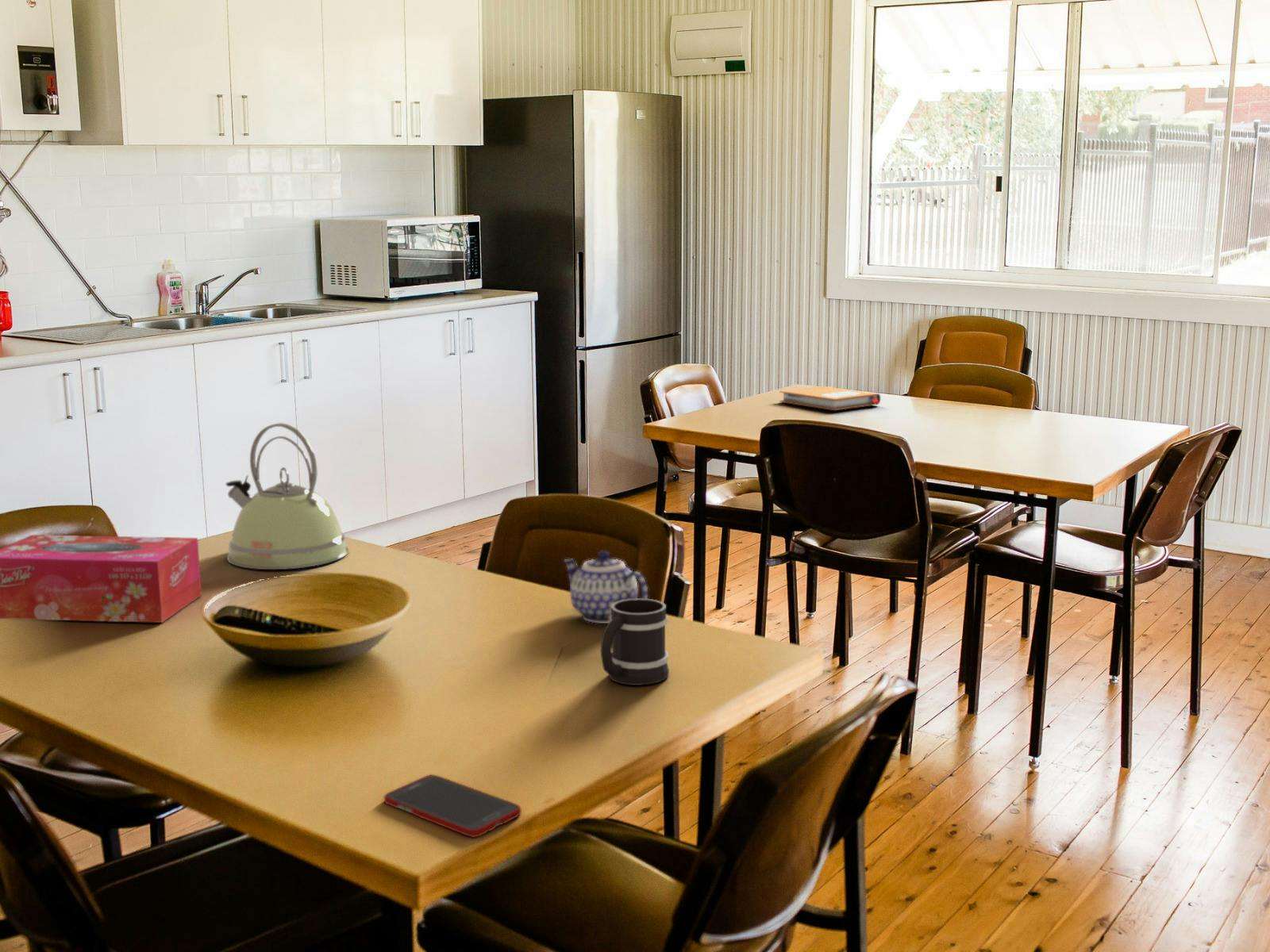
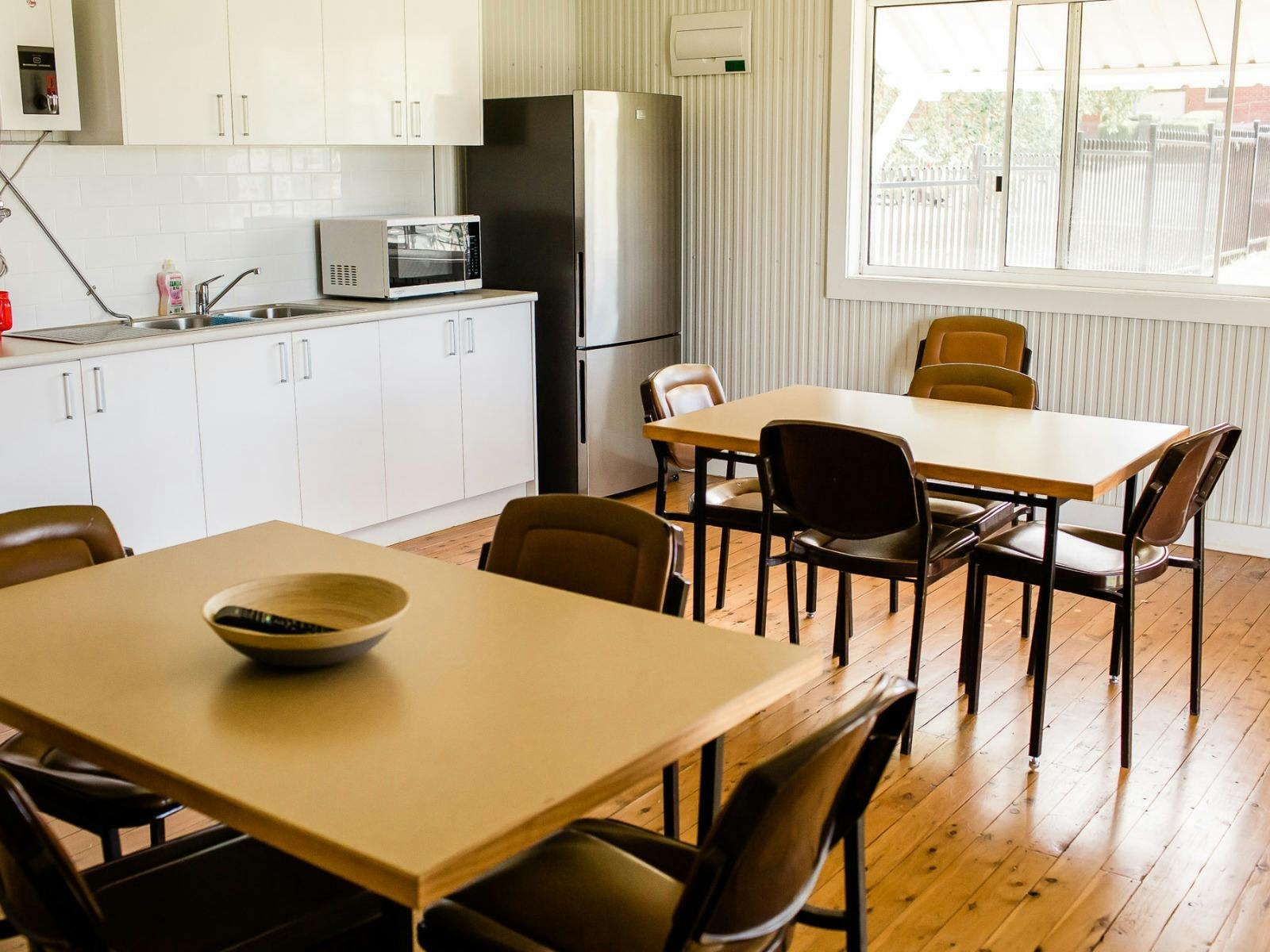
- teapot [563,550,648,624]
- cell phone [383,774,522,839]
- kettle [225,422,349,570]
- mug [600,597,670,686]
- notebook [779,386,881,411]
- tissue box [0,534,202,624]
